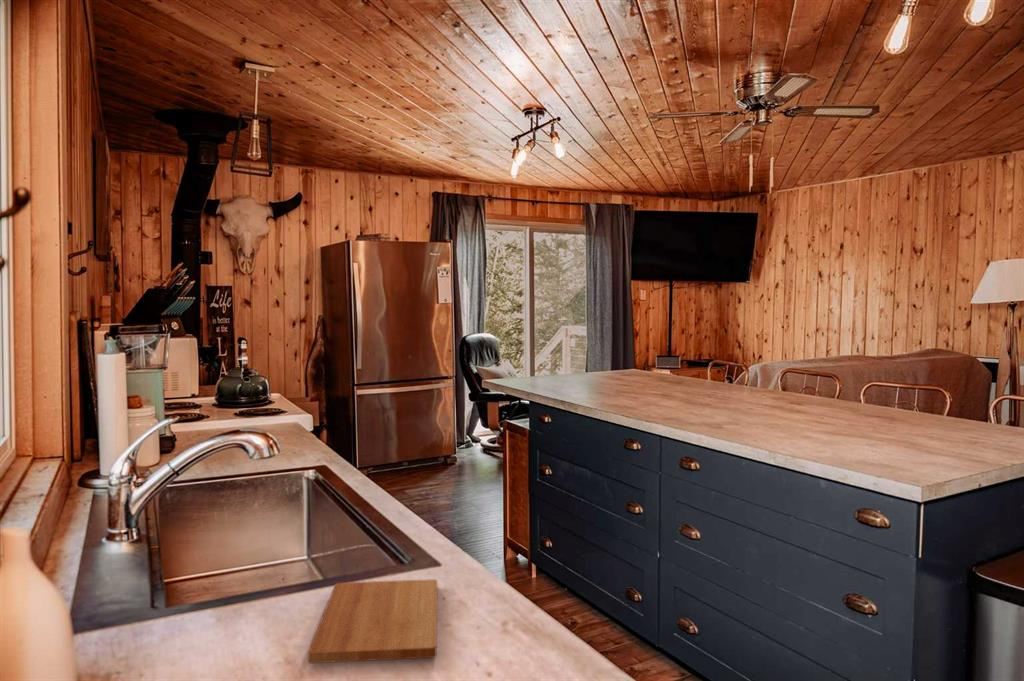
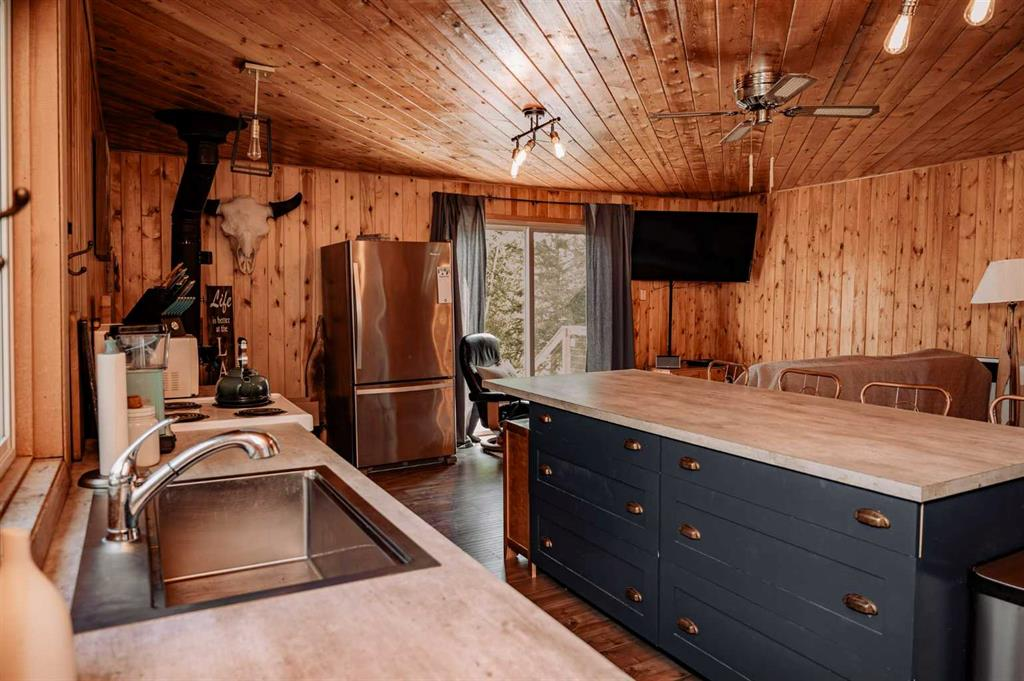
- cutting board [307,578,438,664]
